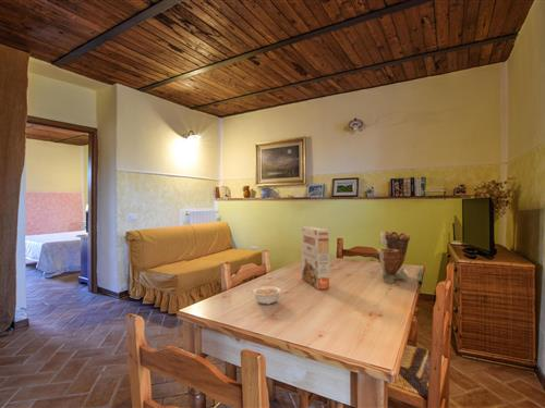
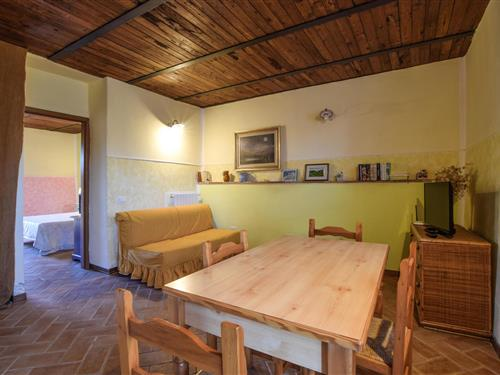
- cereal box [301,225,330,290]
- legume [246,285,282,306]
- clay pot [375,230,423,287]
